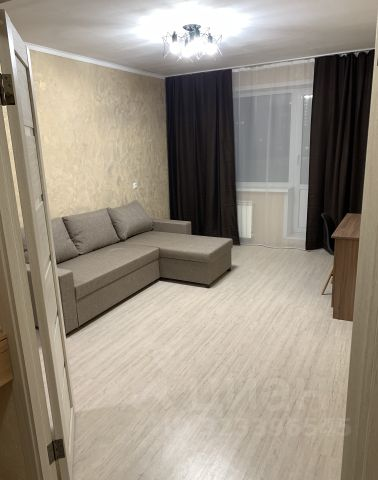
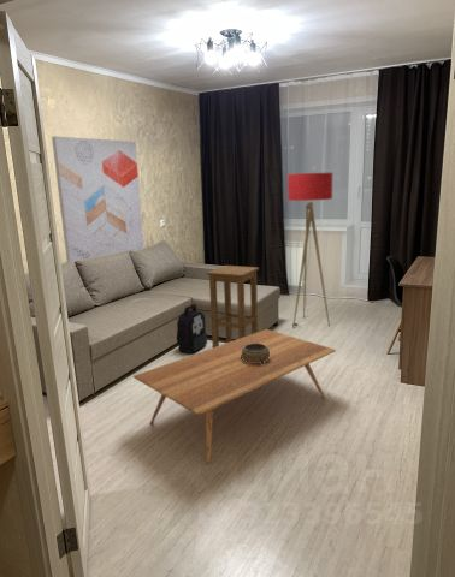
+ stool [206,264,260,349]
+ wall art [51,135,146,264]
+ coffee table [132,328,337,464]
+ floor lamp [286,172,333,329]
+ backpack [176,303,208,355]
+ decorative bowl [240,344,270,364]
